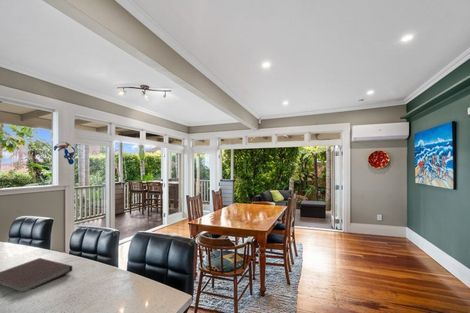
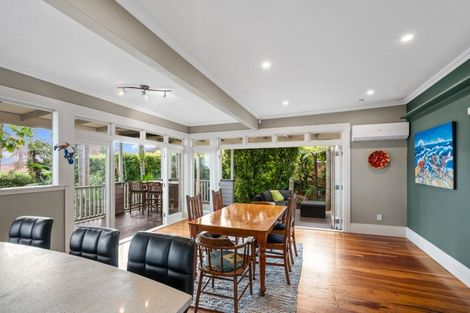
- notebook [0,257,73,294]
